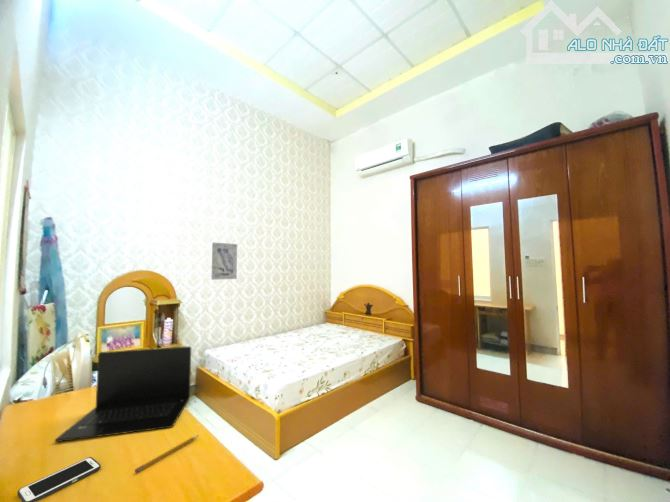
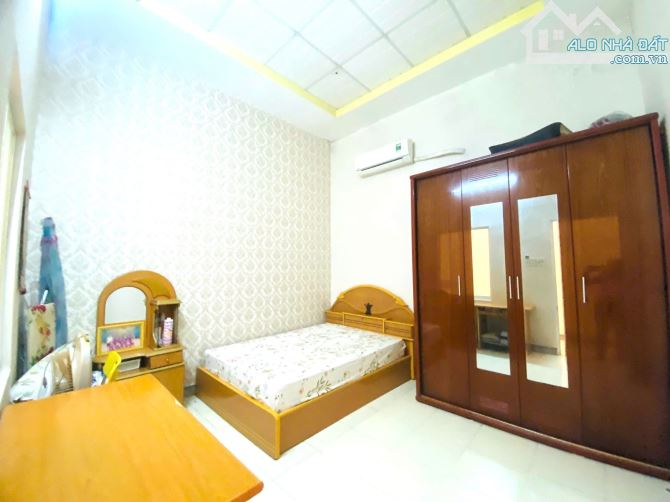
- wall art [211,242,238,281]
- pencil [134,434,200,474]
- cell phone [16,456,102,502]
- laptop [54,345,192,443]
